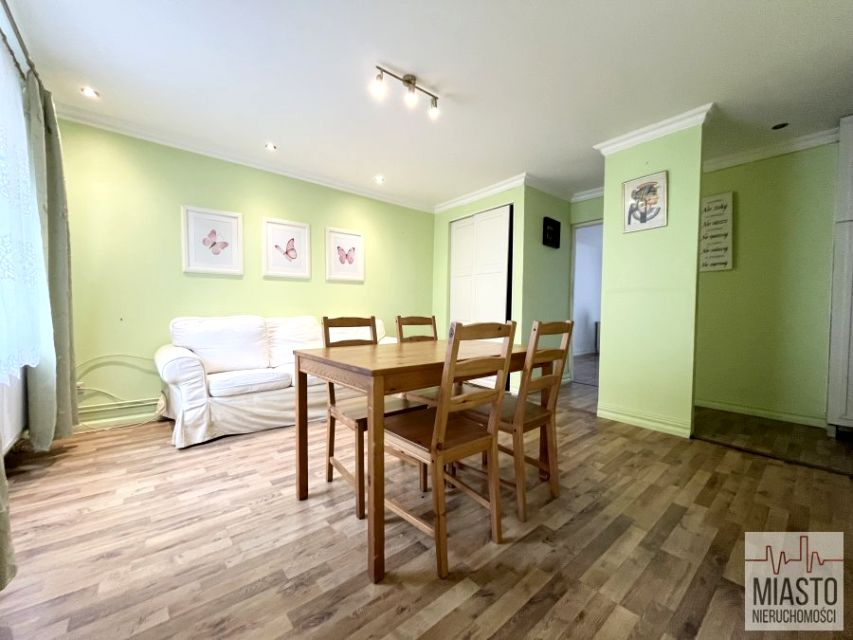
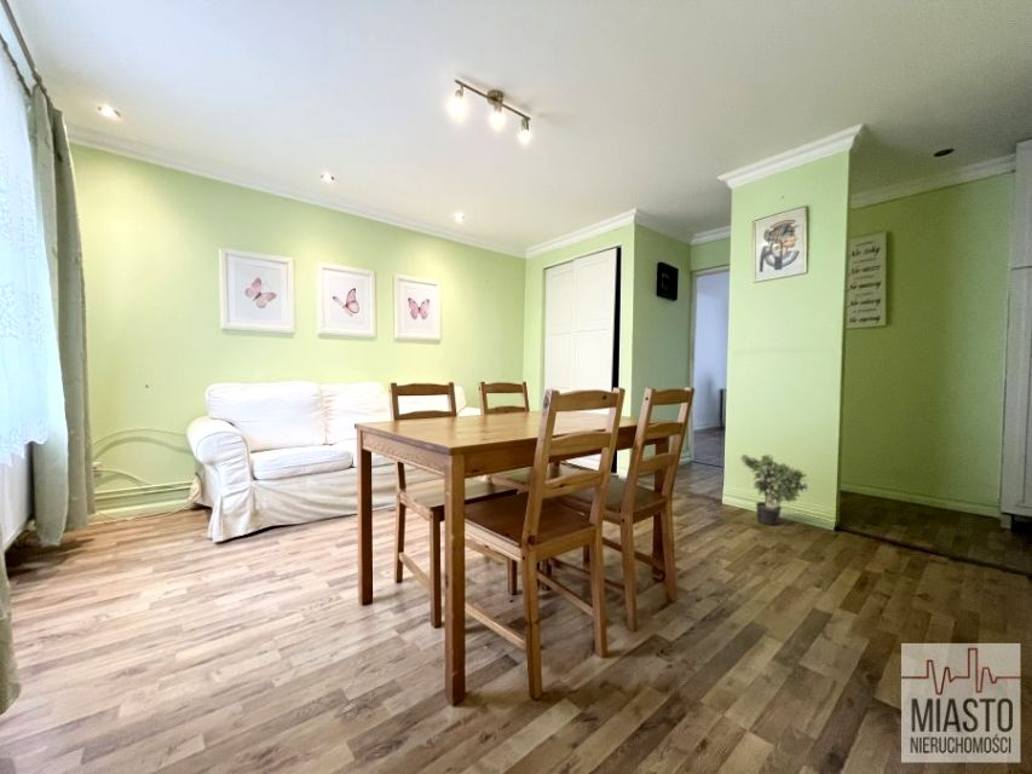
+ potted plant [739,452,809,526]
